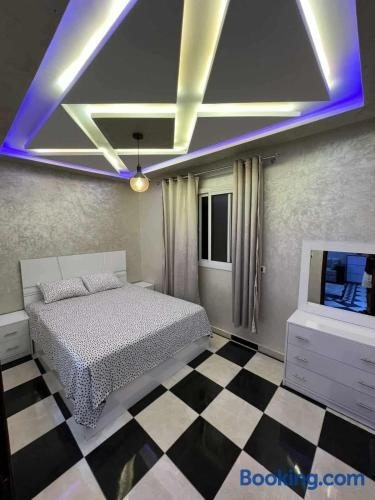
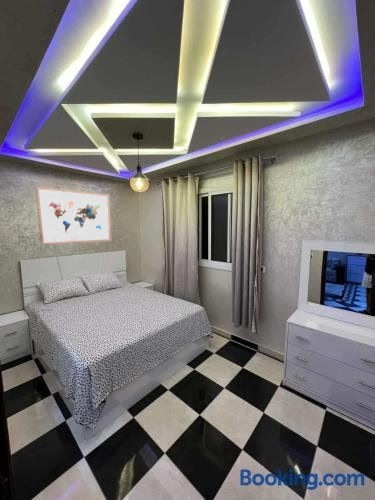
+ wall art [35,185,112,246]
